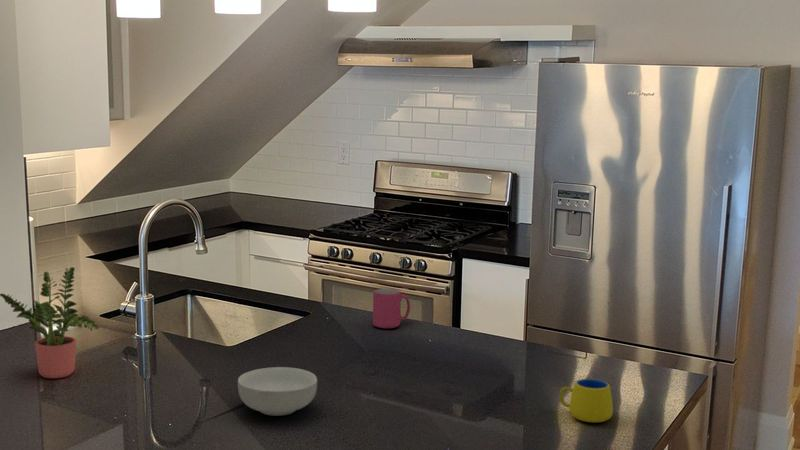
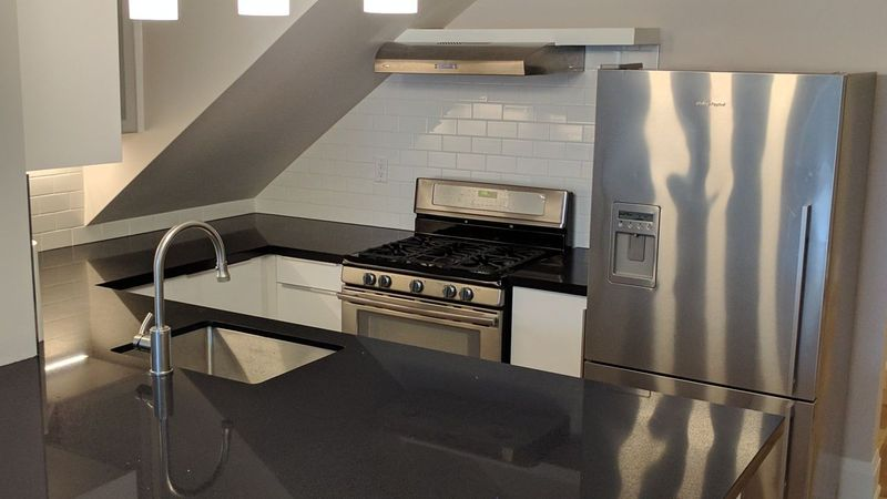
- mug [558,378,614,423]
- mug [372,288,411,329]
- cereal bowl [237,366,318,417]
- potted plant [0,266,100,379]
